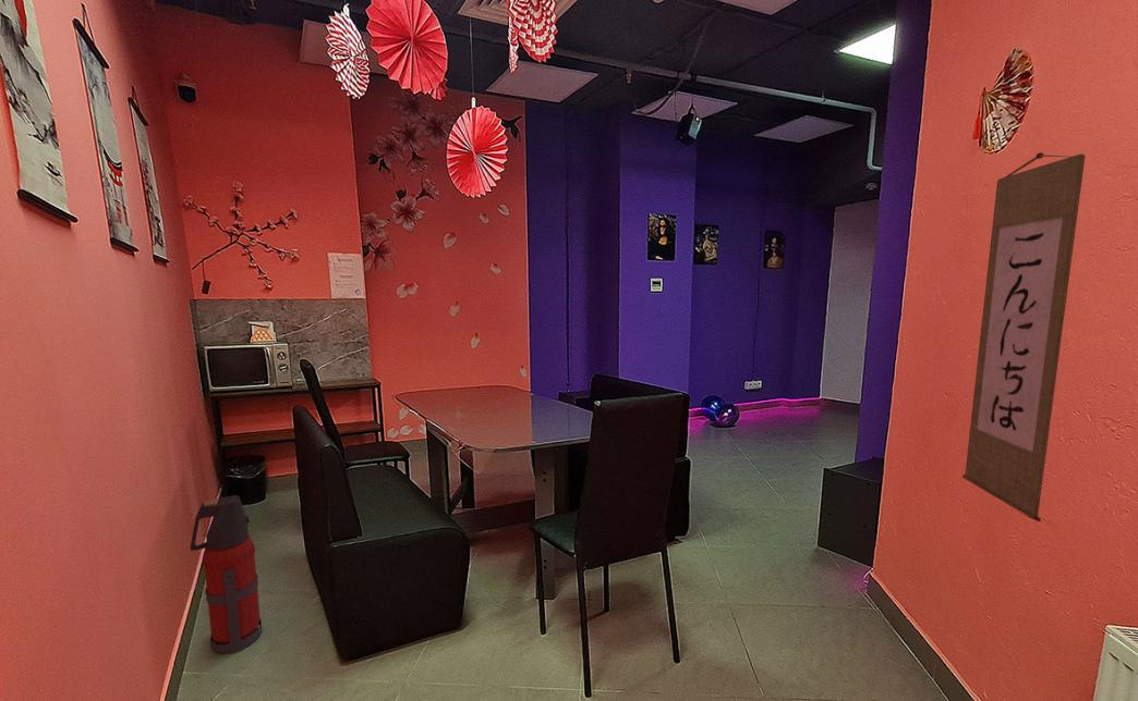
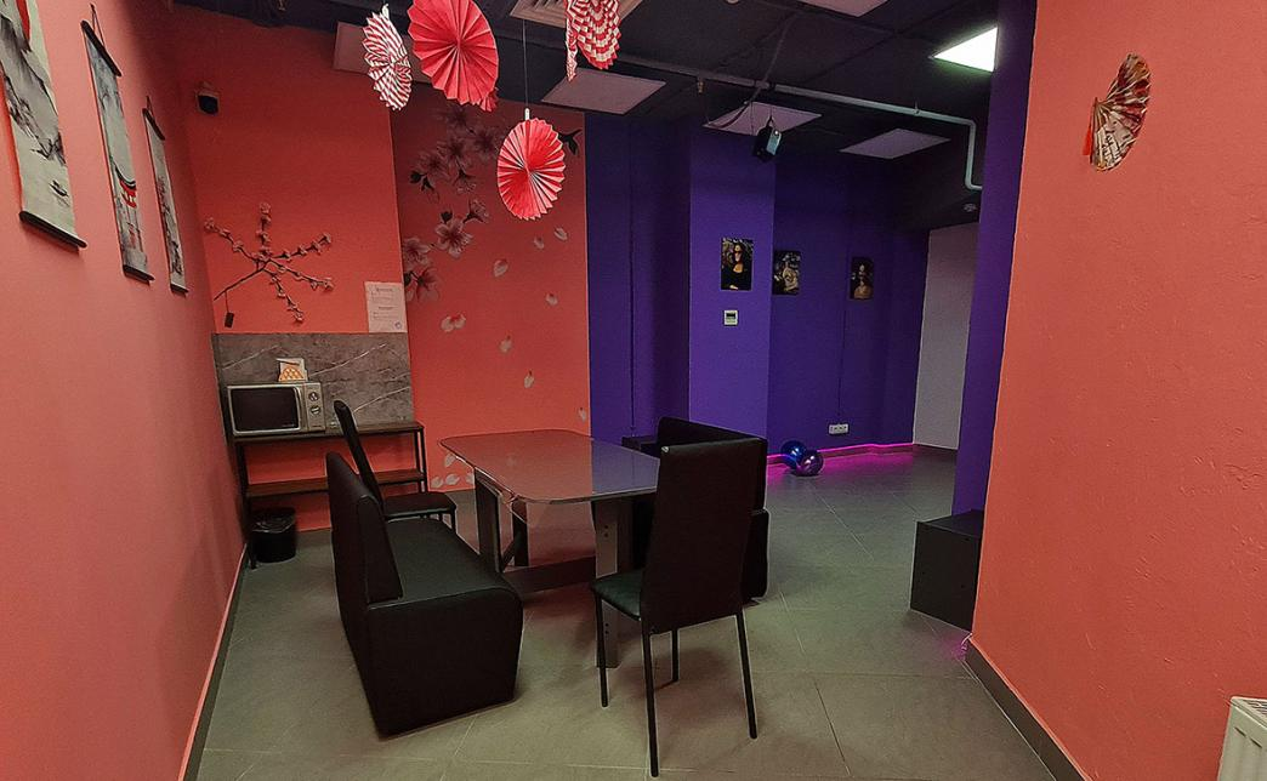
- fire extinguisher [190,494,263,654]
- wall scroll [961,151,1086,522]
